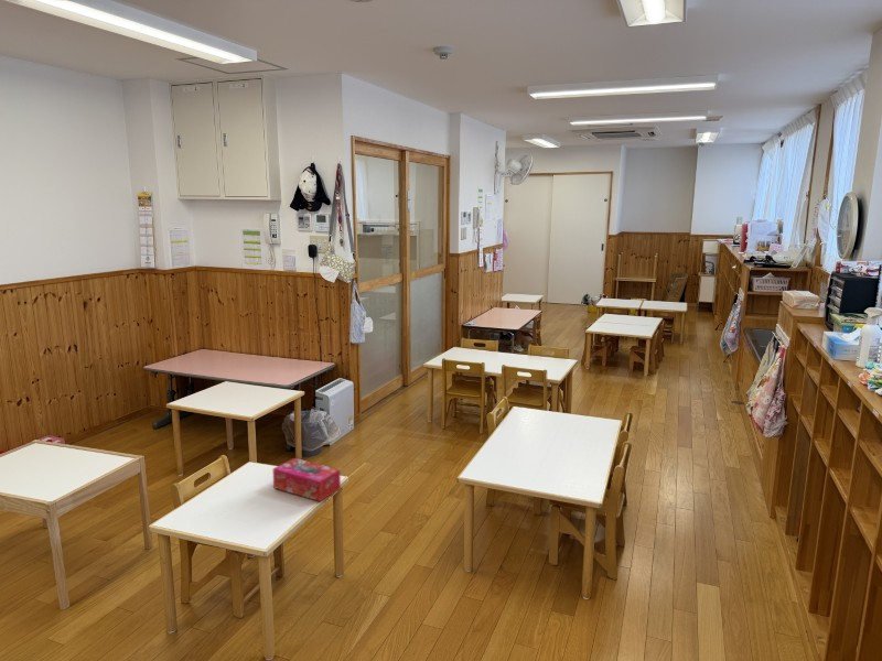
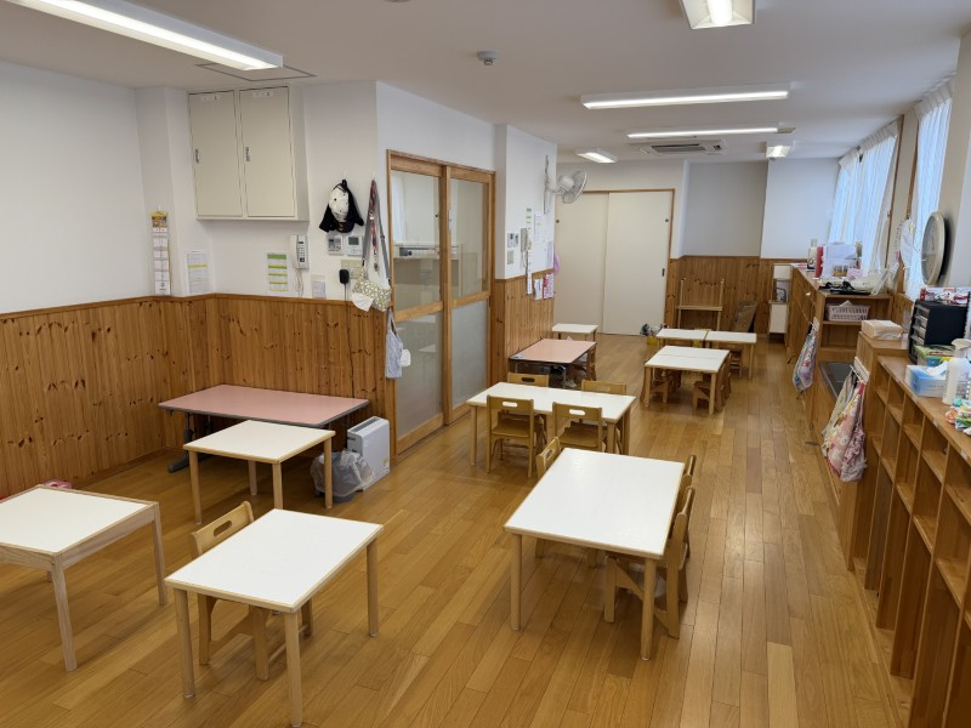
- tissue box [271,457,342,502]
